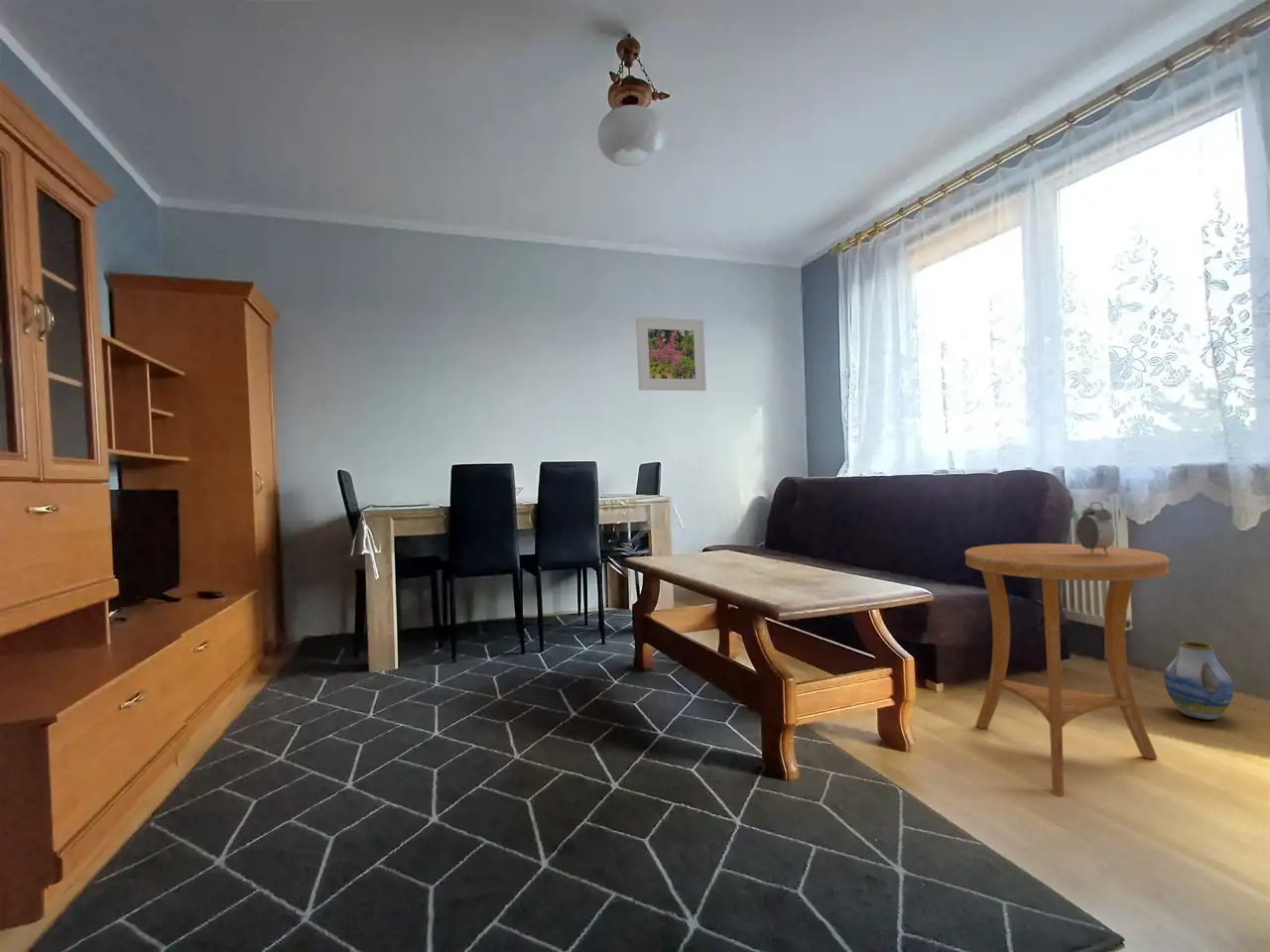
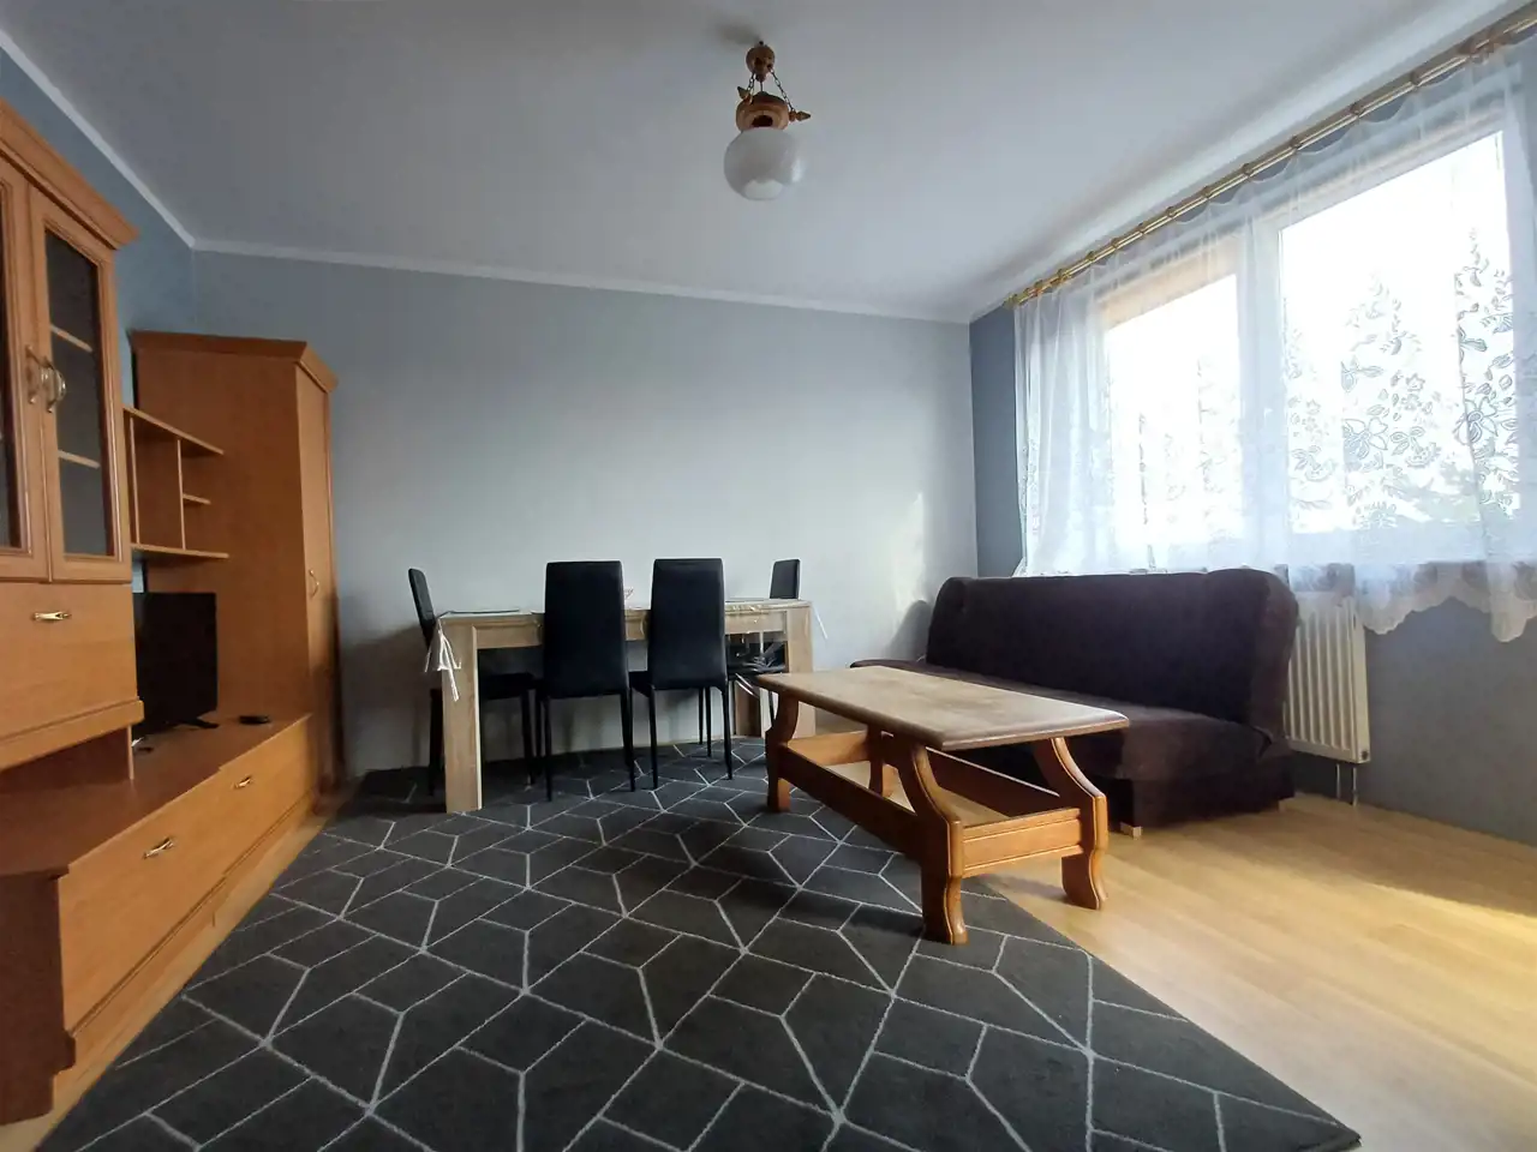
- alarm clock [1075,501,1115,555]
- side table [963,542,1171,797]
- vase [1163,641,1234,721]
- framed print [635,316,707,392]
